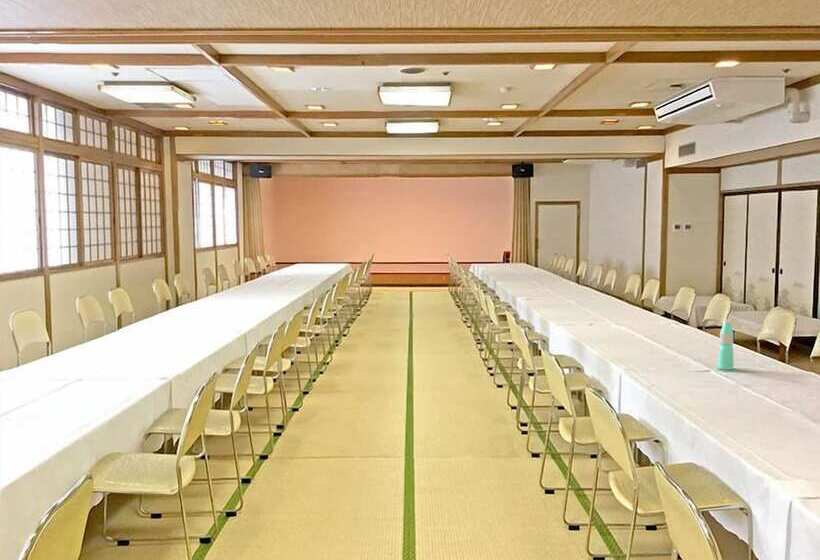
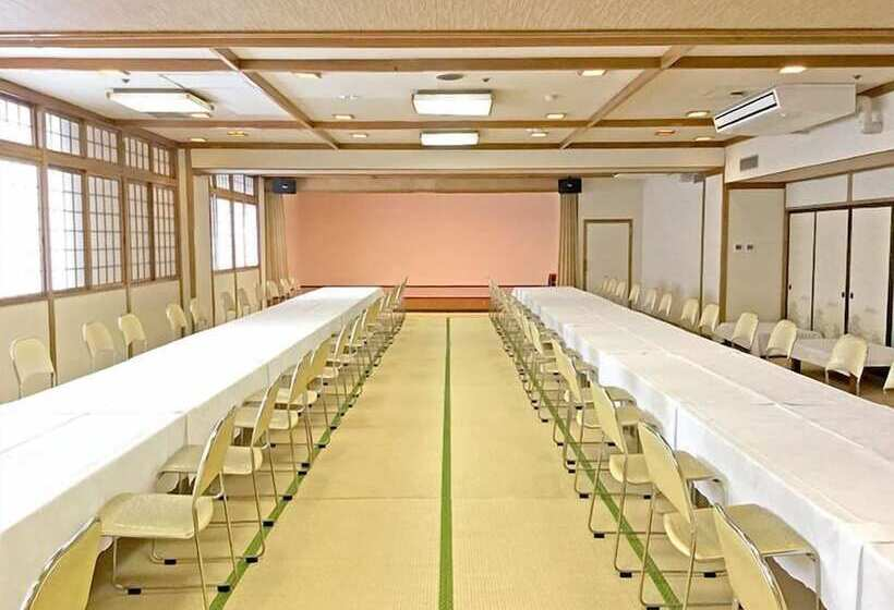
- water bottle [717,318,735,371]
